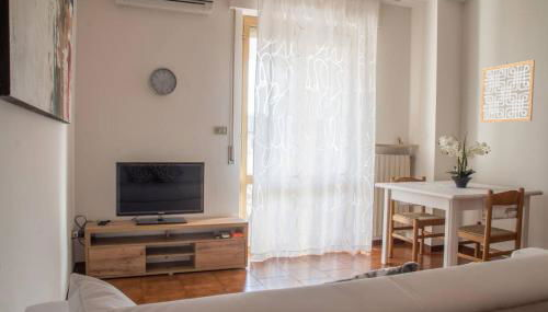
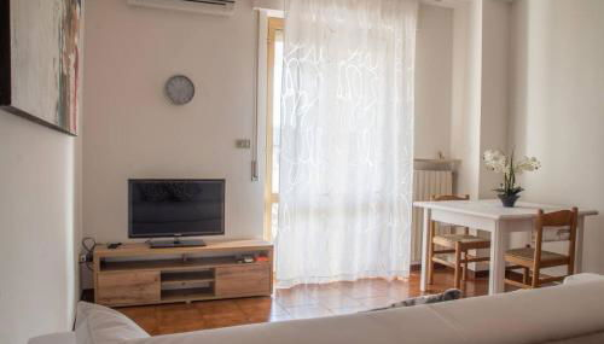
- wall art [479,59,536,124]
